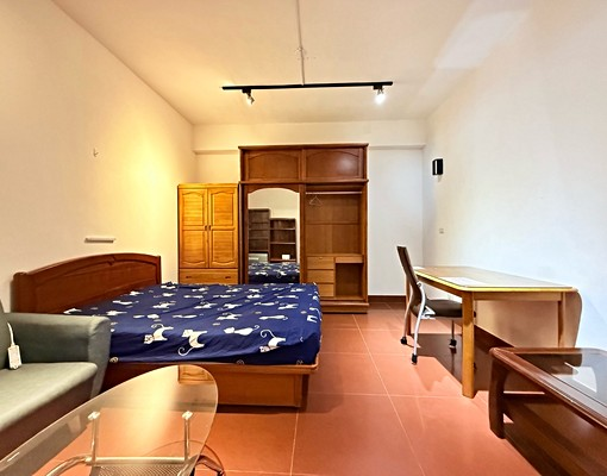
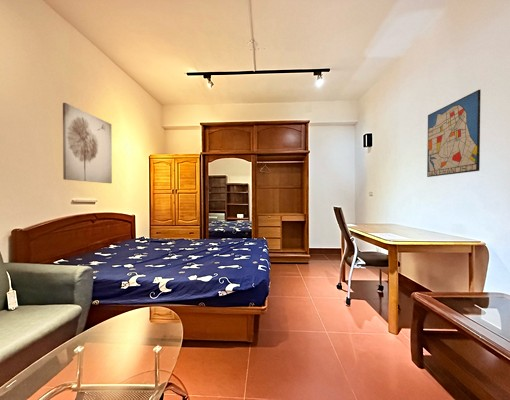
+ wall art [426,89,482,178]
+ wall art [62,102,113,184]
